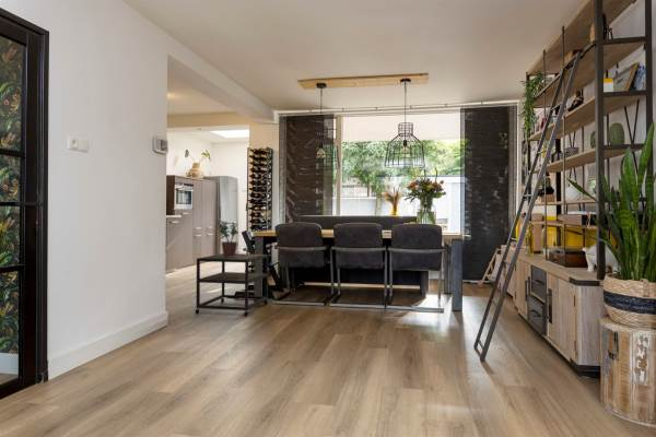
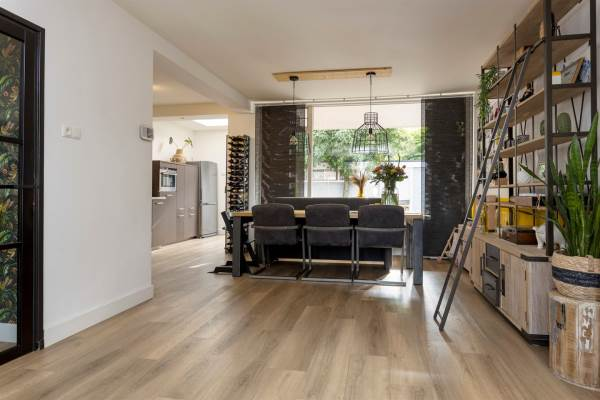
- potted plant [216,220,239,257]
- side table [195,252,269,318]
